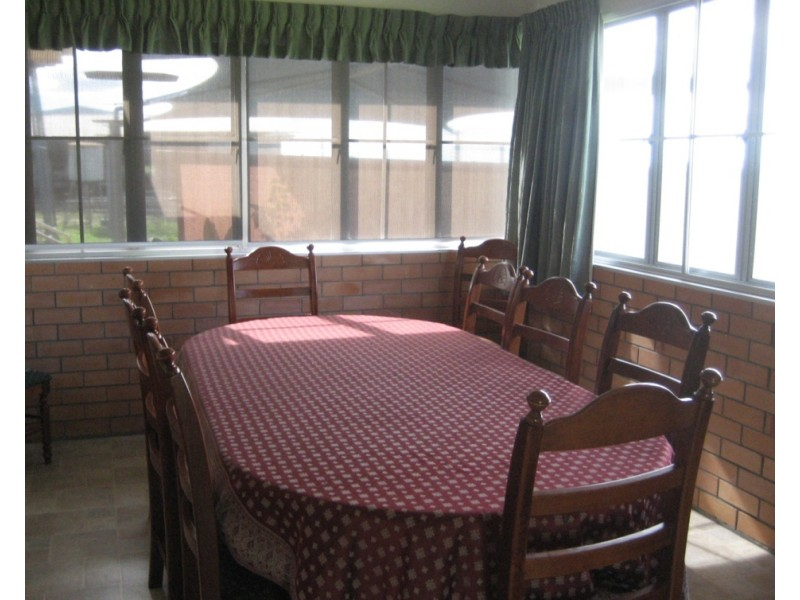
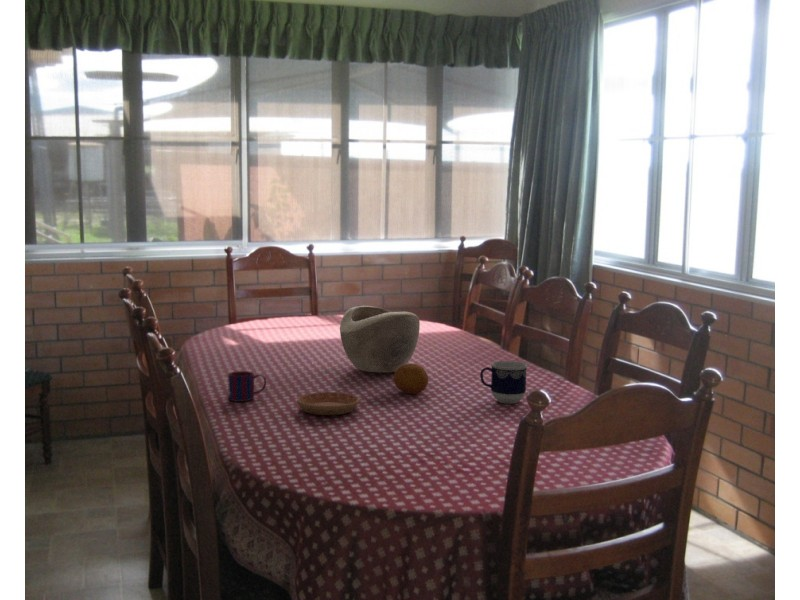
+ cup [479,360,529,404]
+ decorative bowl [339,305,421,373]
+ fruit [392,363,429,395]
+ saucer [296,391,361,416]
+ mug [227,370,267,402]
